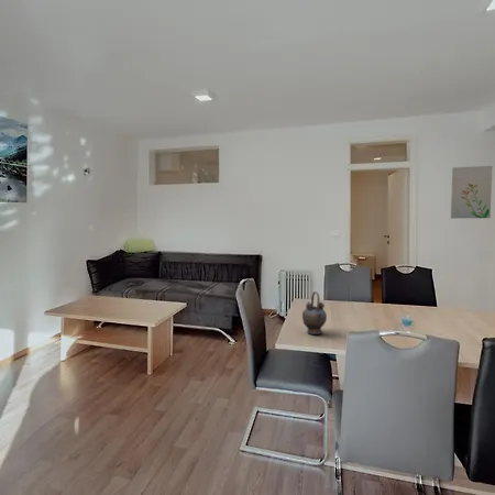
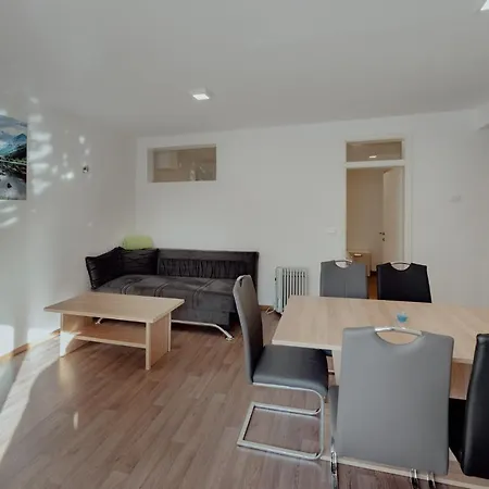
- teapot [301,290,328,336]
- wall art [450,165,493,220]
